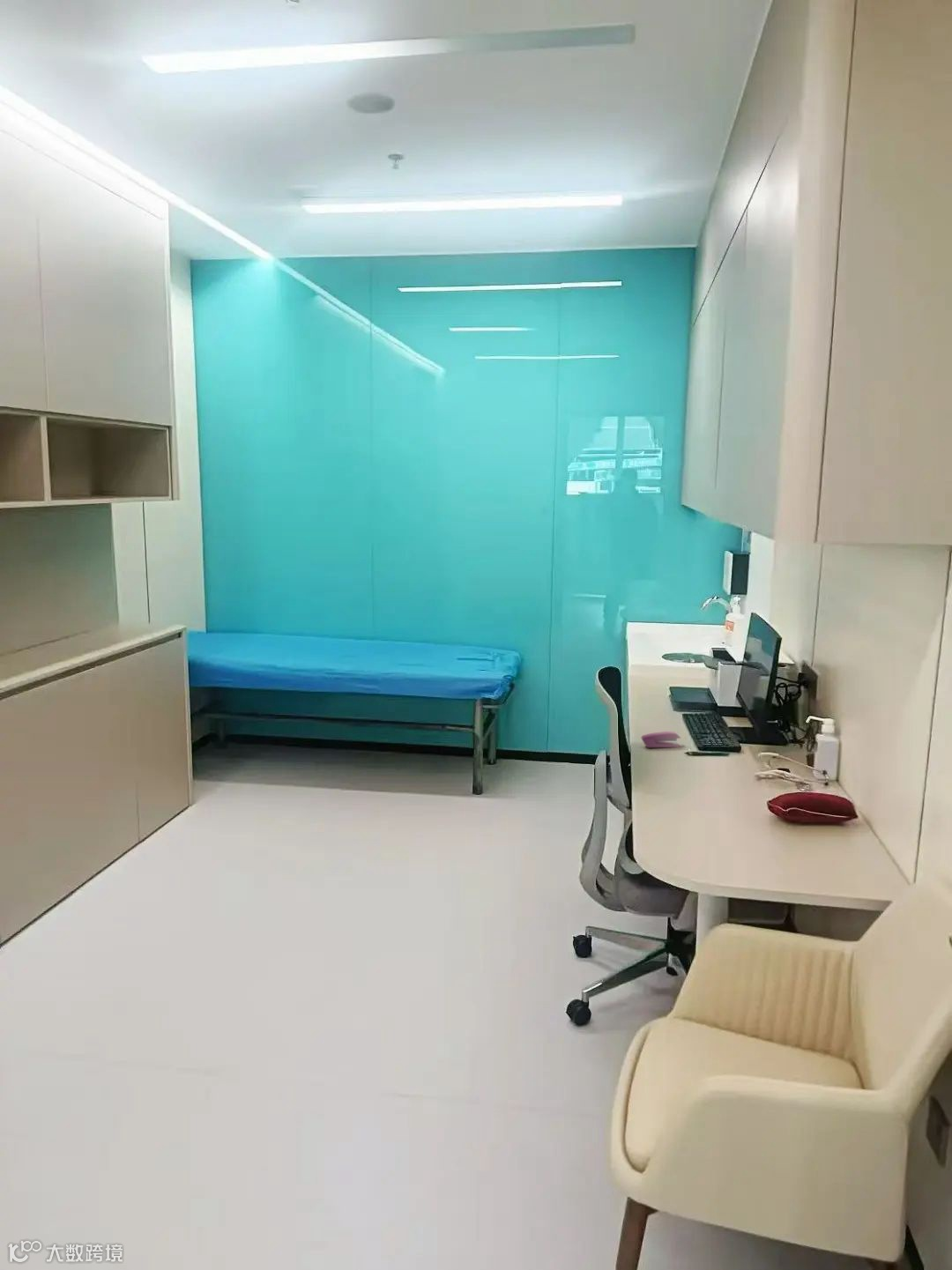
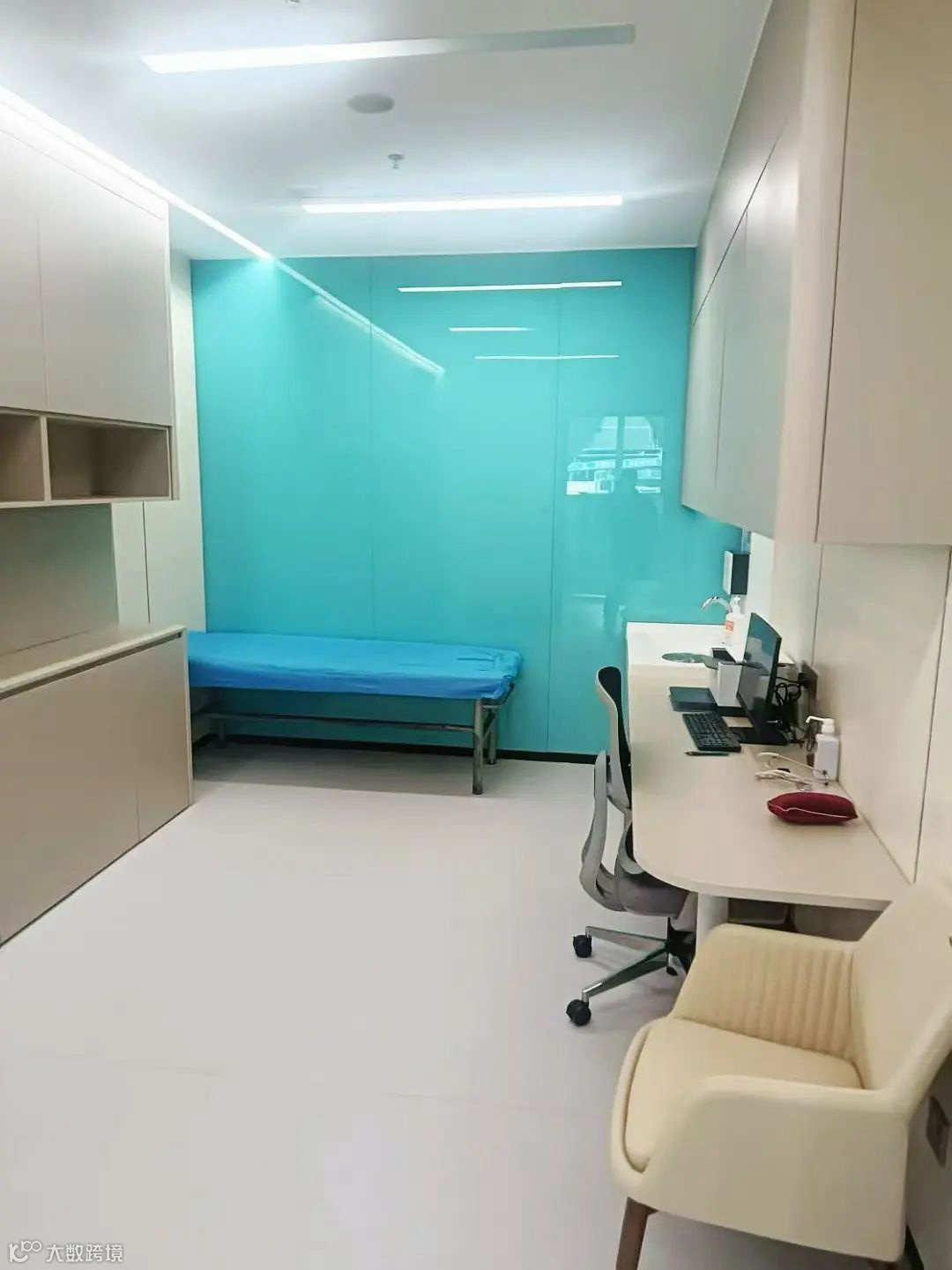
- stapler [640,731,682,748]
